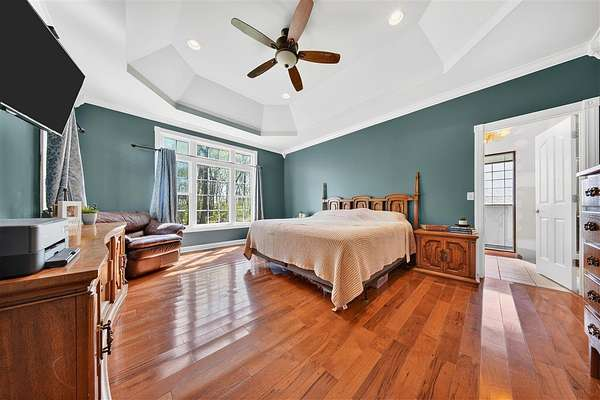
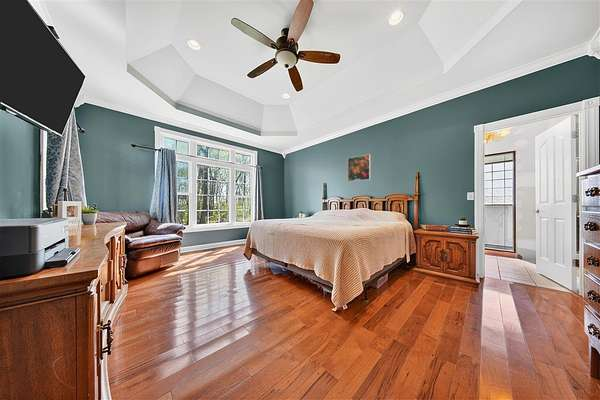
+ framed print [347,153,371,182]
